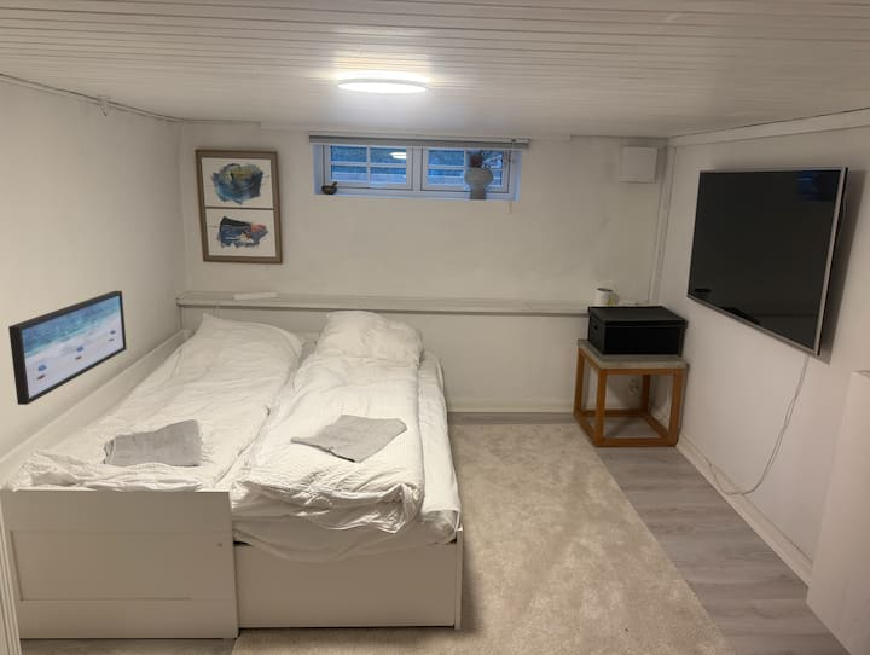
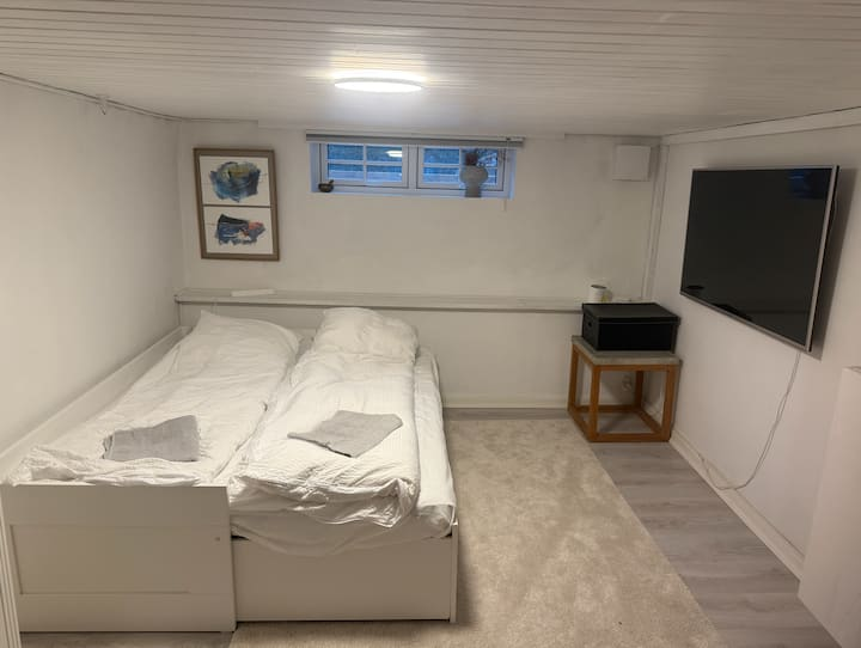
- wall art [7,290,128,406]
